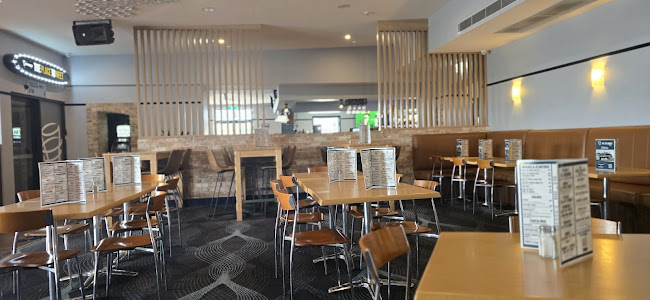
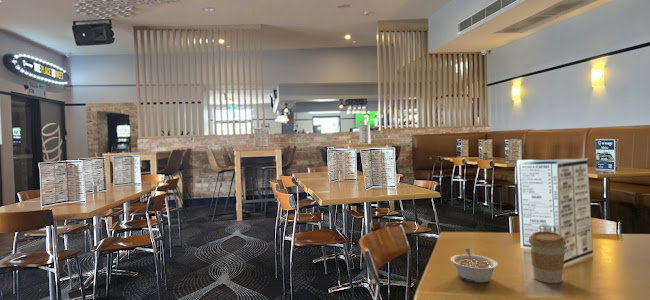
+ legume [450,248,499,284]
+ coffee cup [528,230,567,284]
